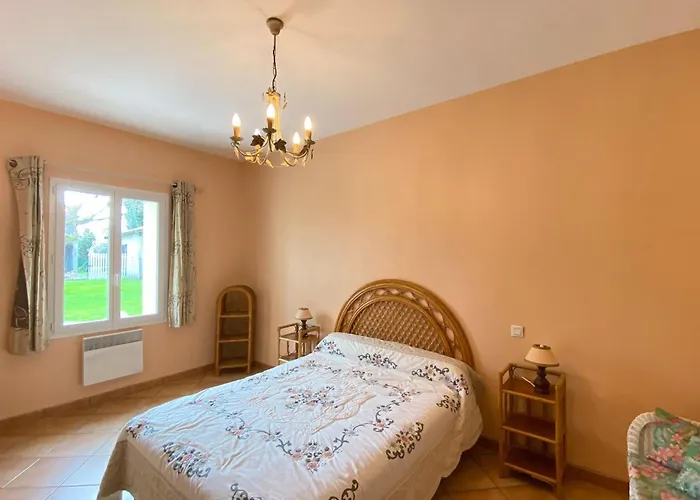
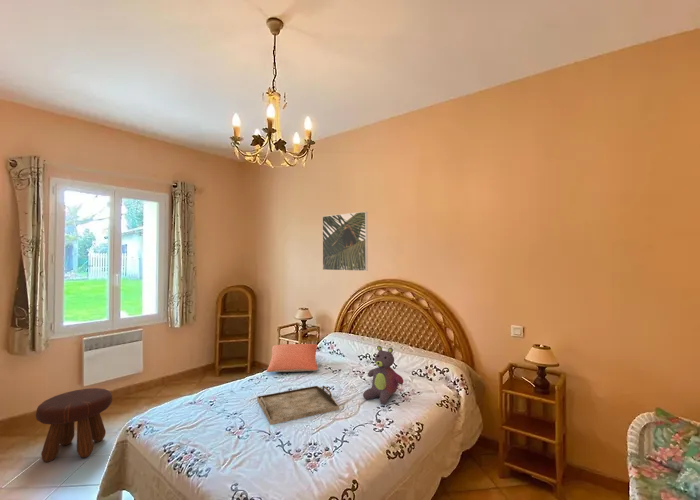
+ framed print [321,211,369,272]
+ serving tray [256,385,340,426]
+ stuffed bear [362,345,404,405]
+ pillow [266,343,318,373]
+ footstool [35,387,113,463]
